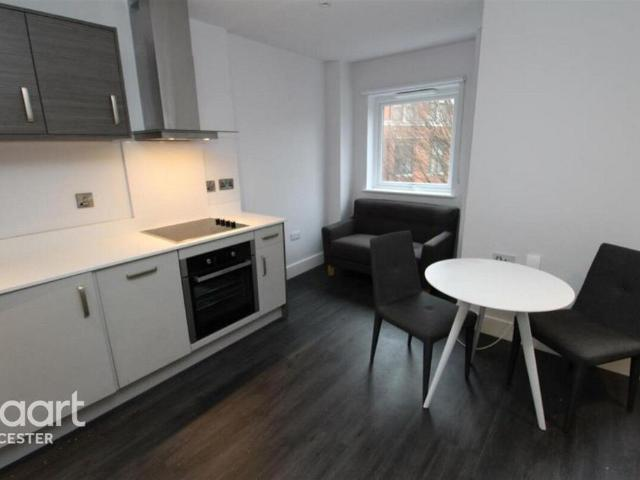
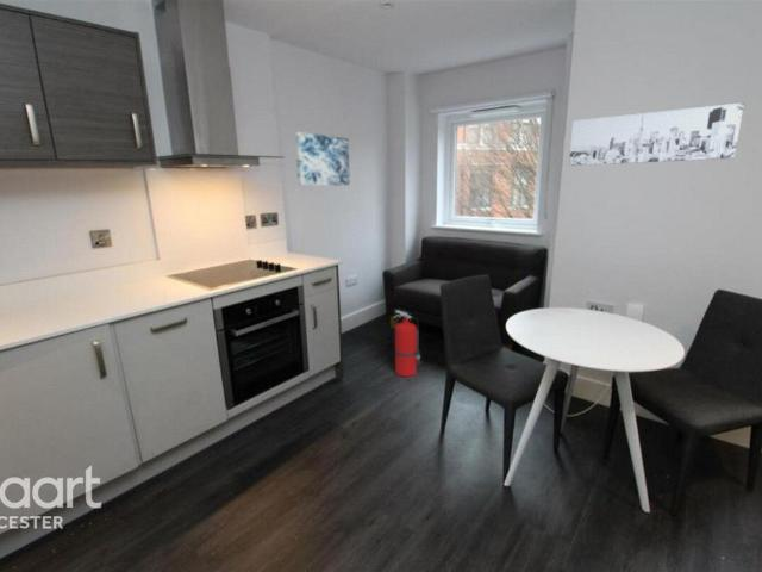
+ wall art [568,101,745,167]
+ wall art [293,131,351,187]
+ fire extinguisher [394,309,421,378]
